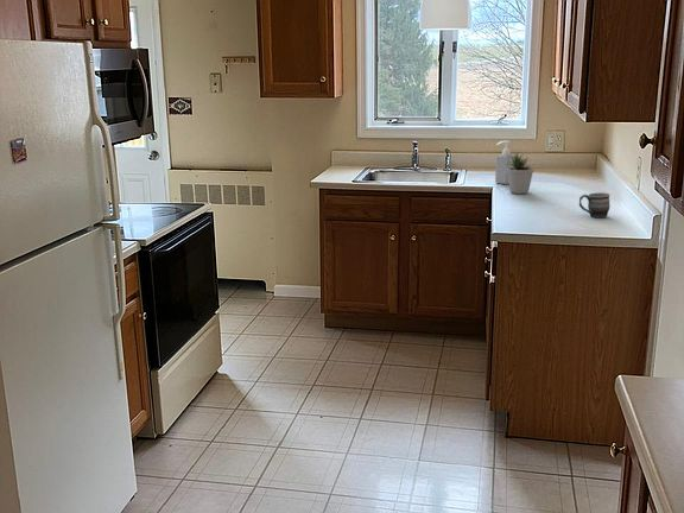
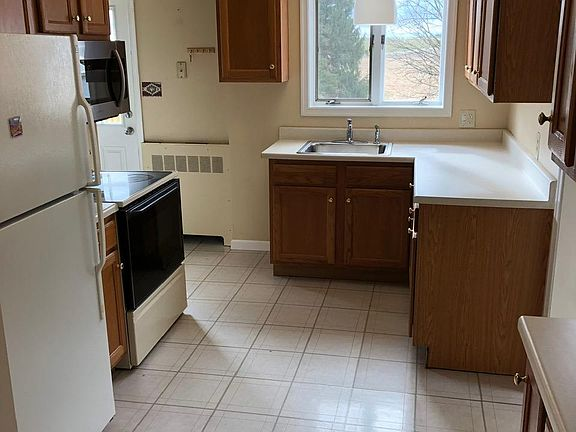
- mug [578,191,612,218]
- potted plant [507,151,534,195]
- soap dispenser [494,139,515,185]
